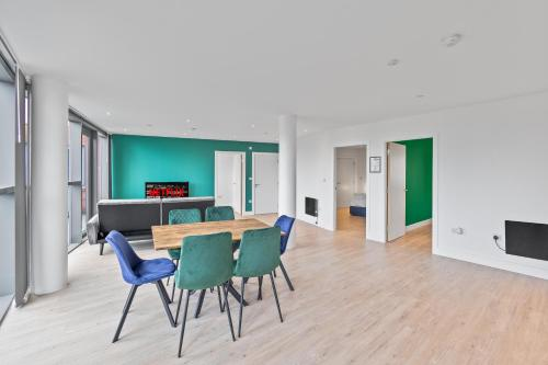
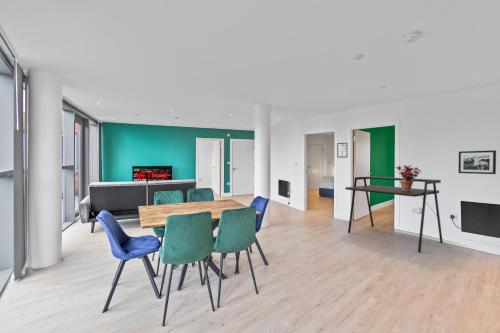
+ potted plant [393,164,422,191]
+ desk [344,176,444,253]
+ picture frame [458,149,497,175]
